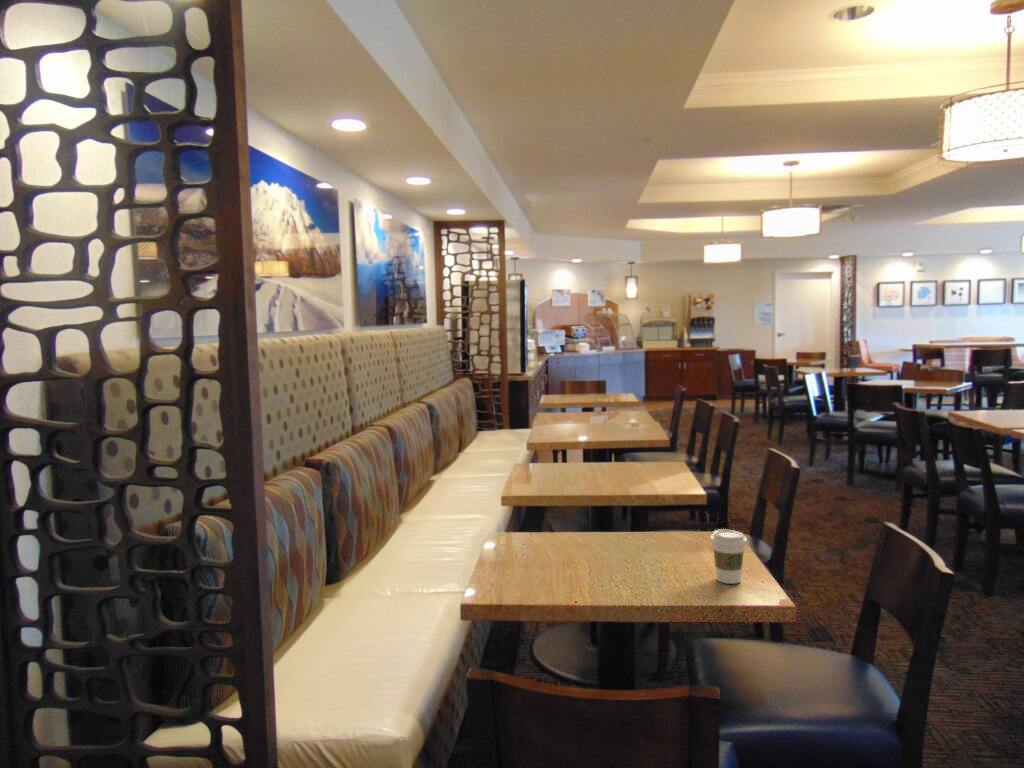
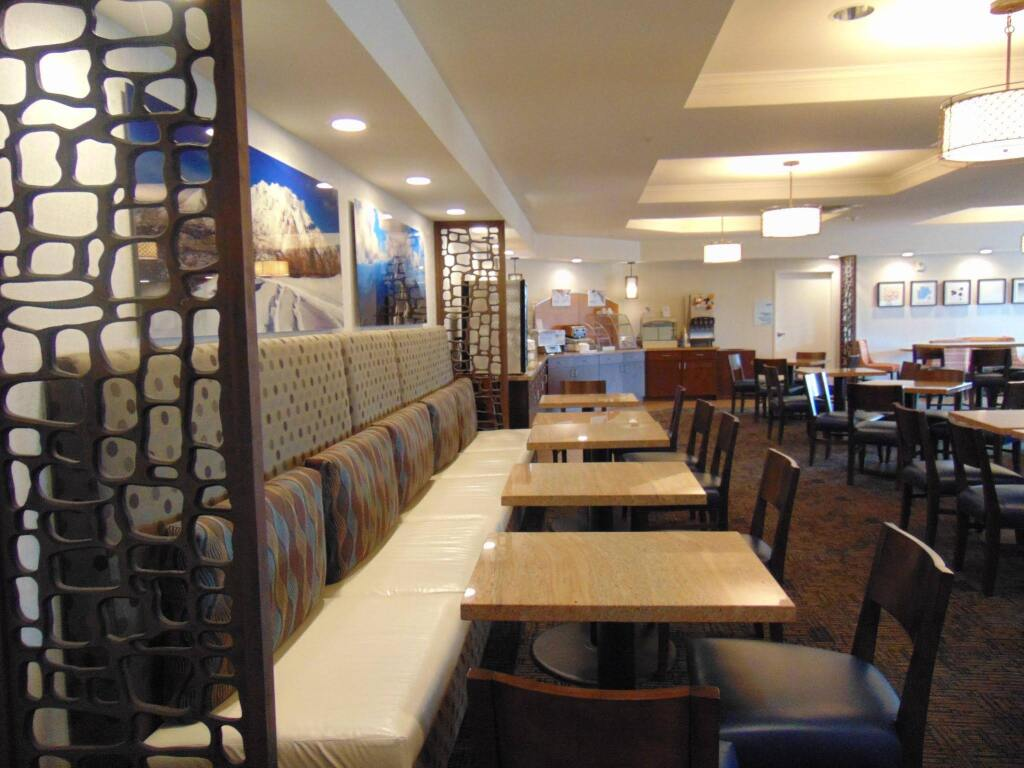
- coffee cup [709,528,748,585]
